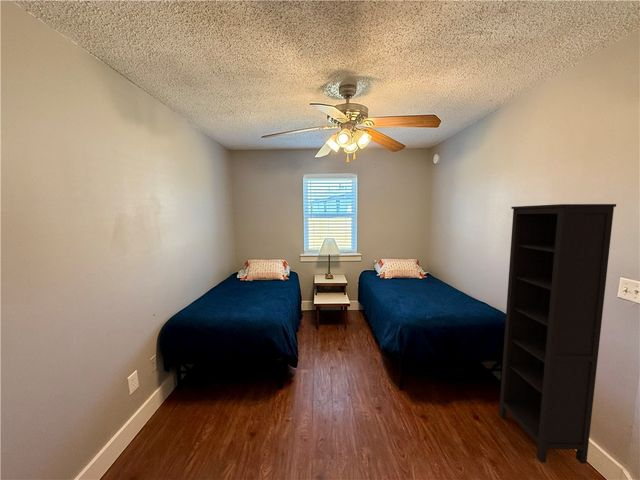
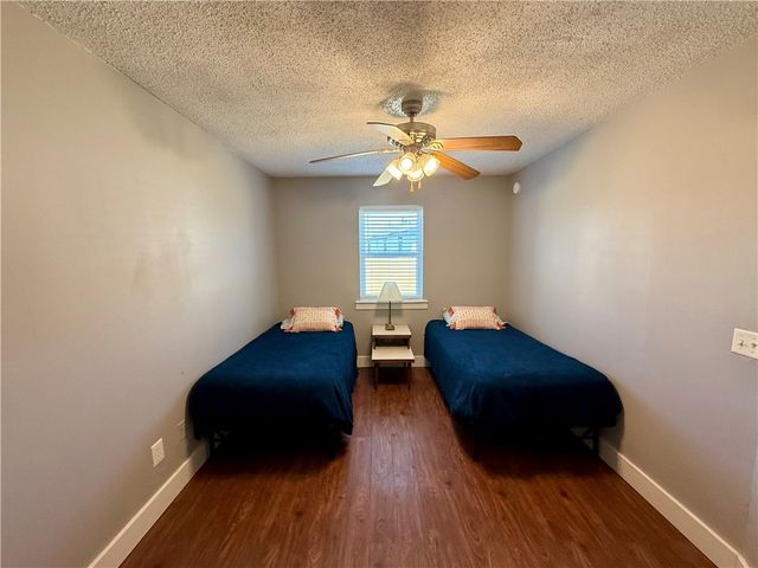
- bookcase [498,203,617,465]
